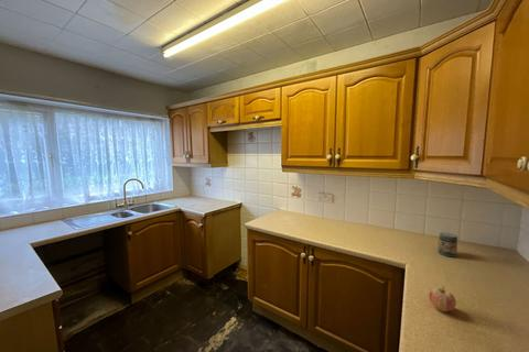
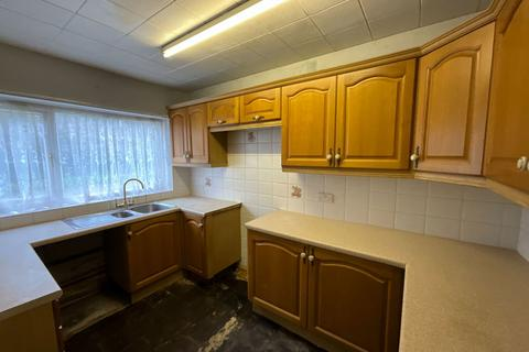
- jar [438,231,458,258]
- fruit [428,286,457,314]
